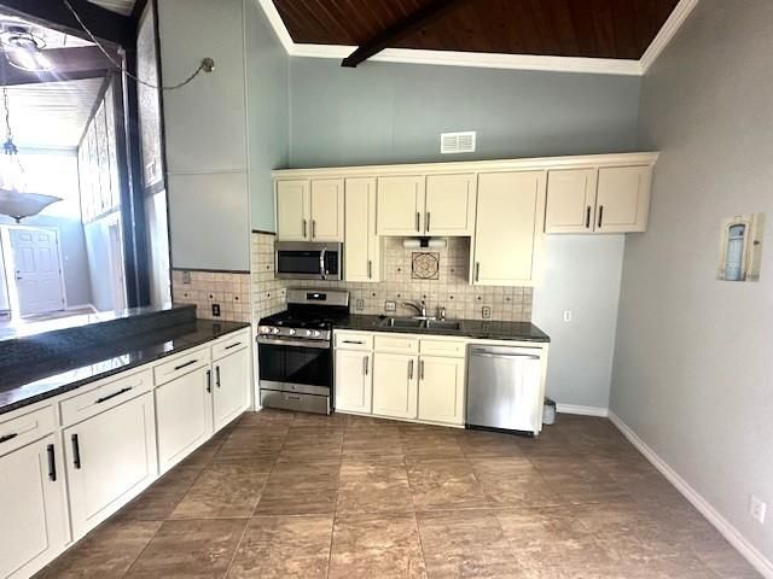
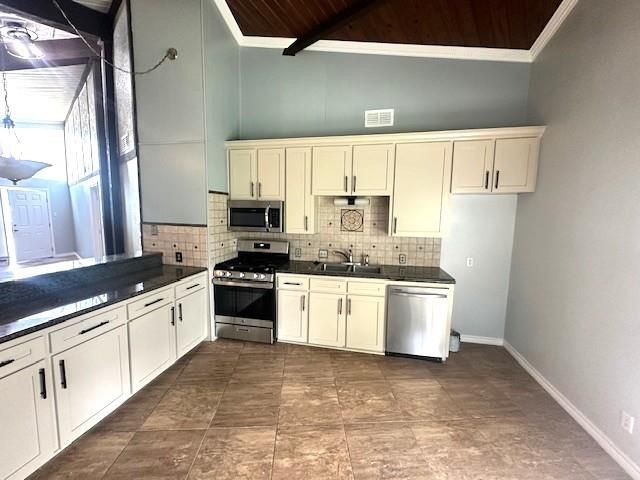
- wall art [715,211,767,283]
